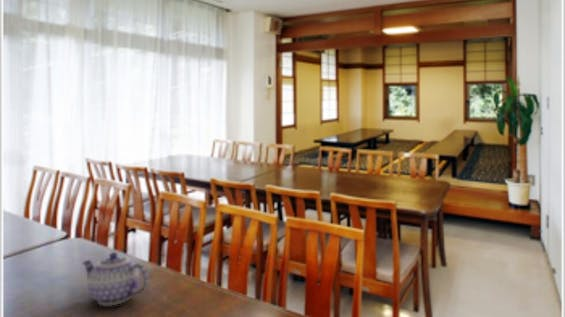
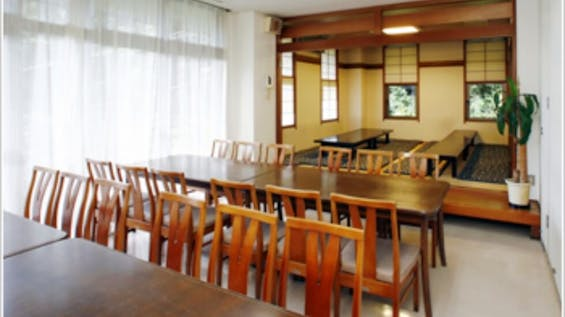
- teapot [81,251,149,306]
